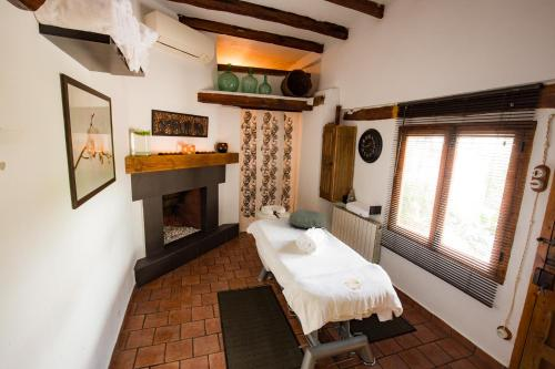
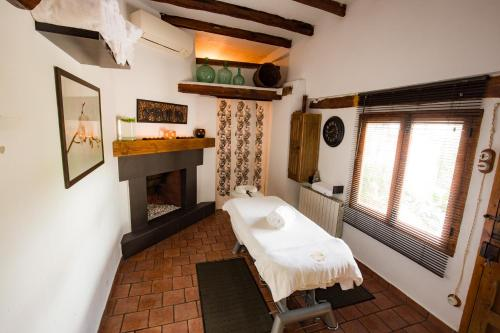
- pillow [287,208,327,229]
